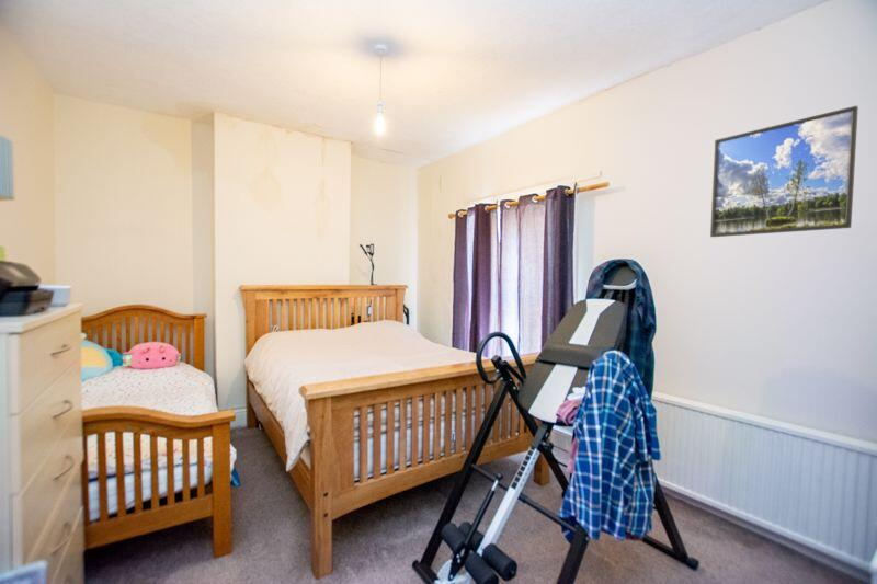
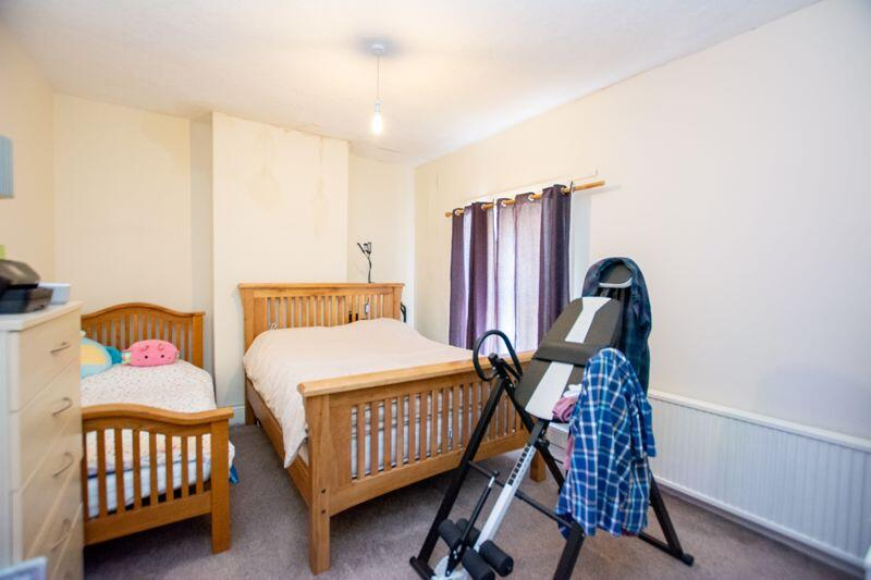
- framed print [709,105,859,238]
